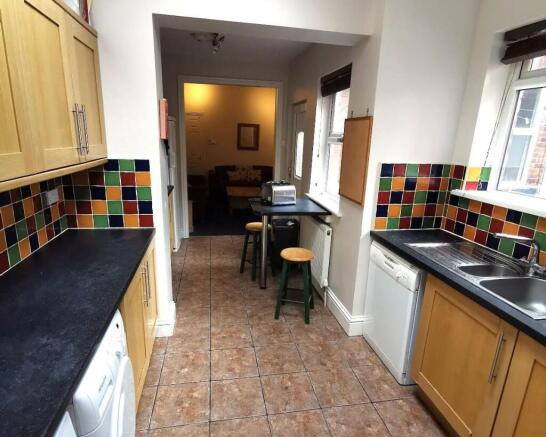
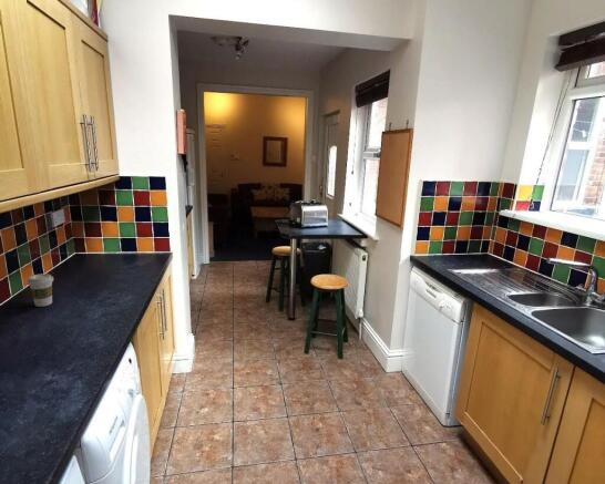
+ coffee cup [27,272,54,308]
